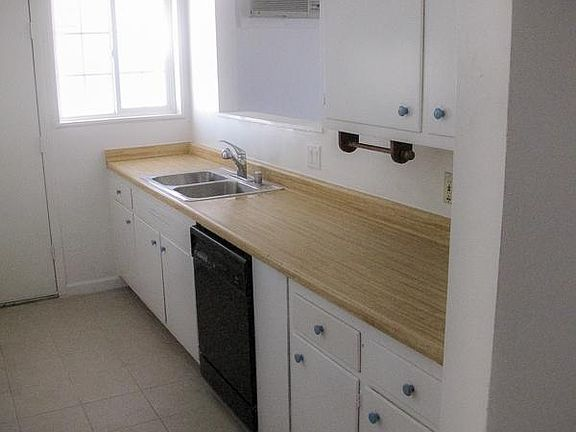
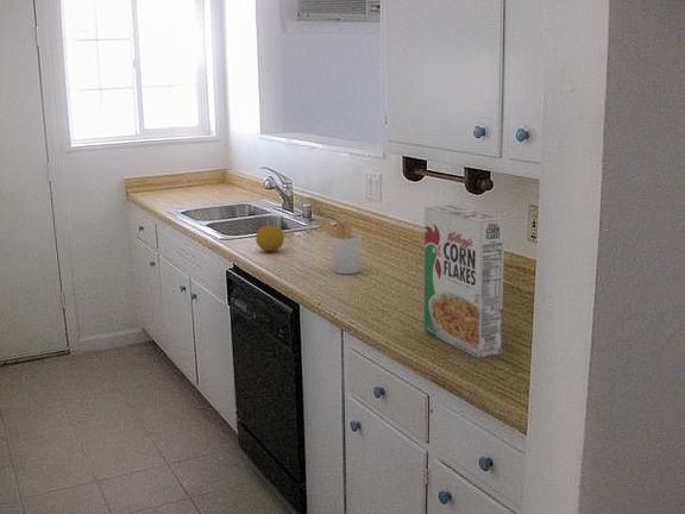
+ utensil holder [315,218,363,275]
+ cereal box [423,203,505,359]
+ fruit [254,222,285,252]
